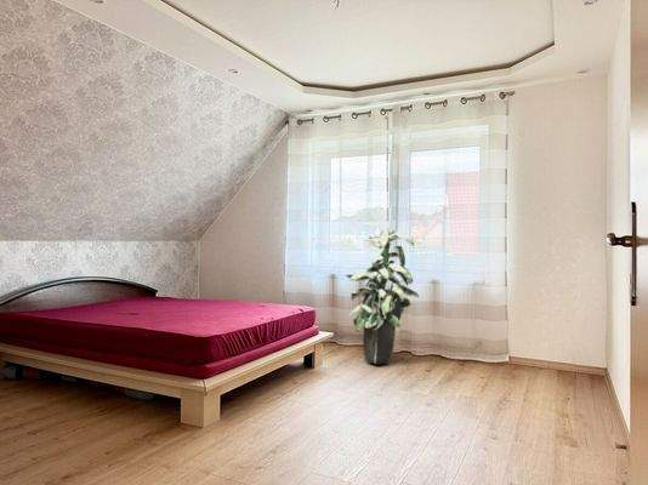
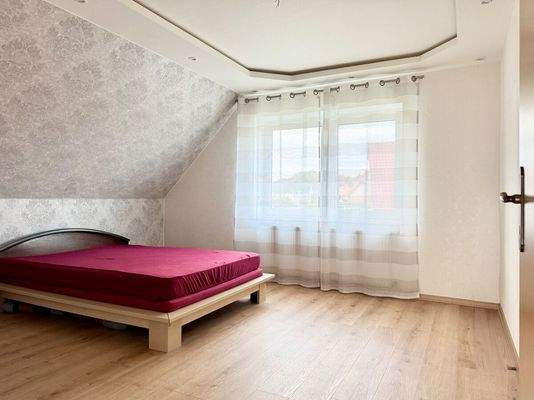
- indoor plant [345,222,420,365]
